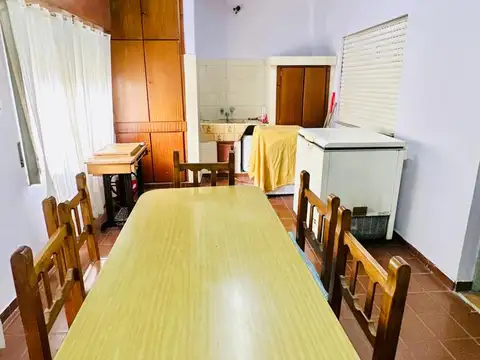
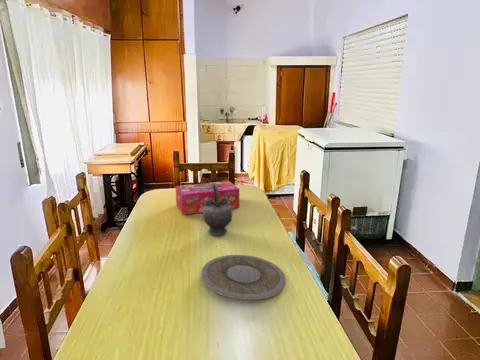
+ teapot [202,183,233,237]
+ tissue box [175,180,240,216]
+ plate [200,254,287,301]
